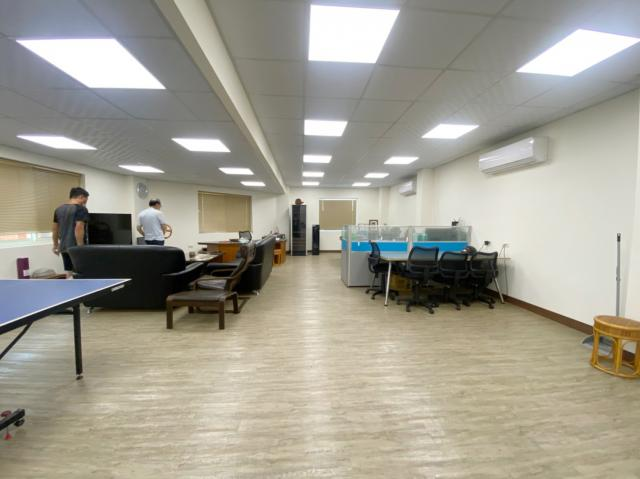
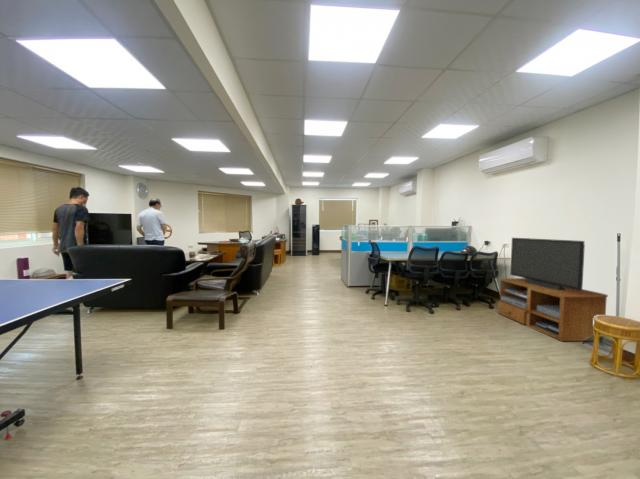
+ tv stand [497,237,609,342]
